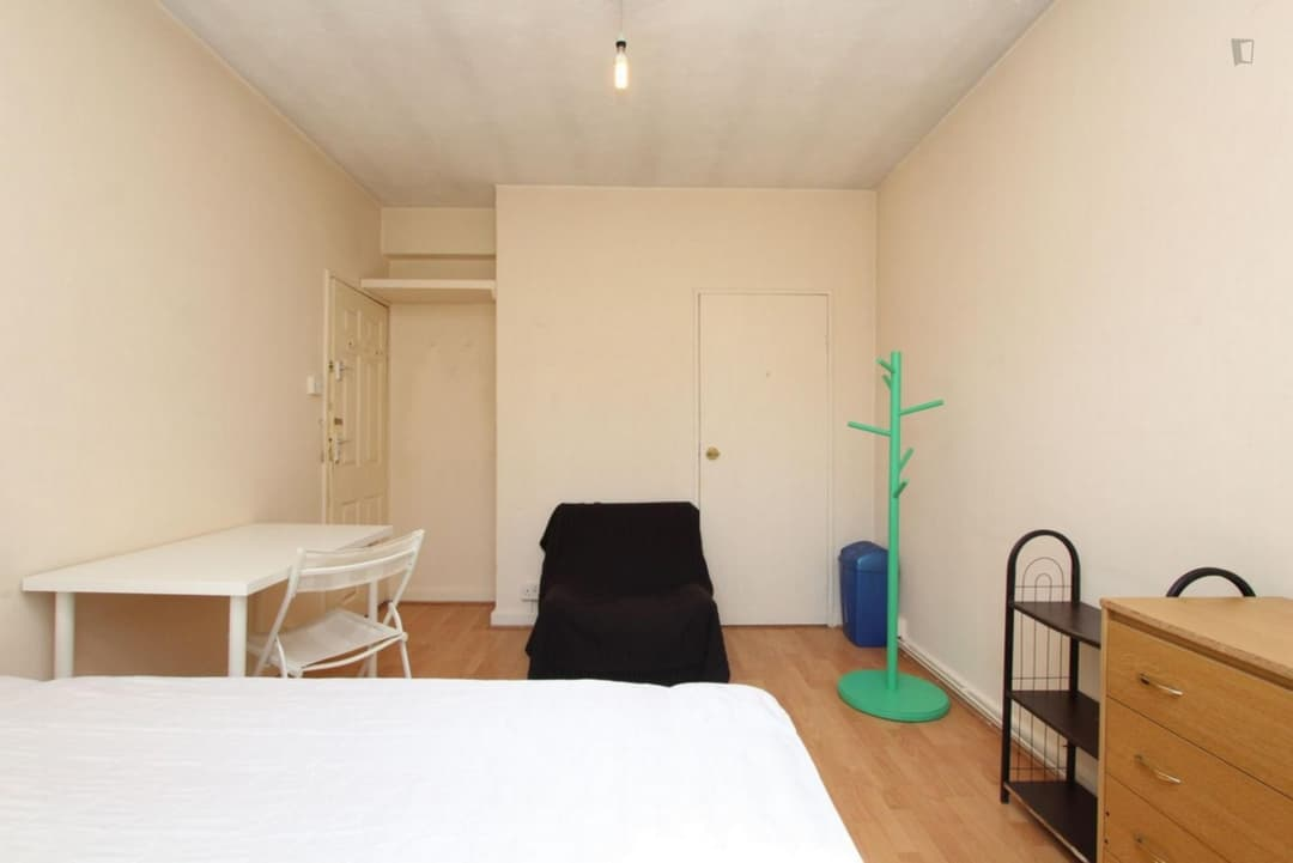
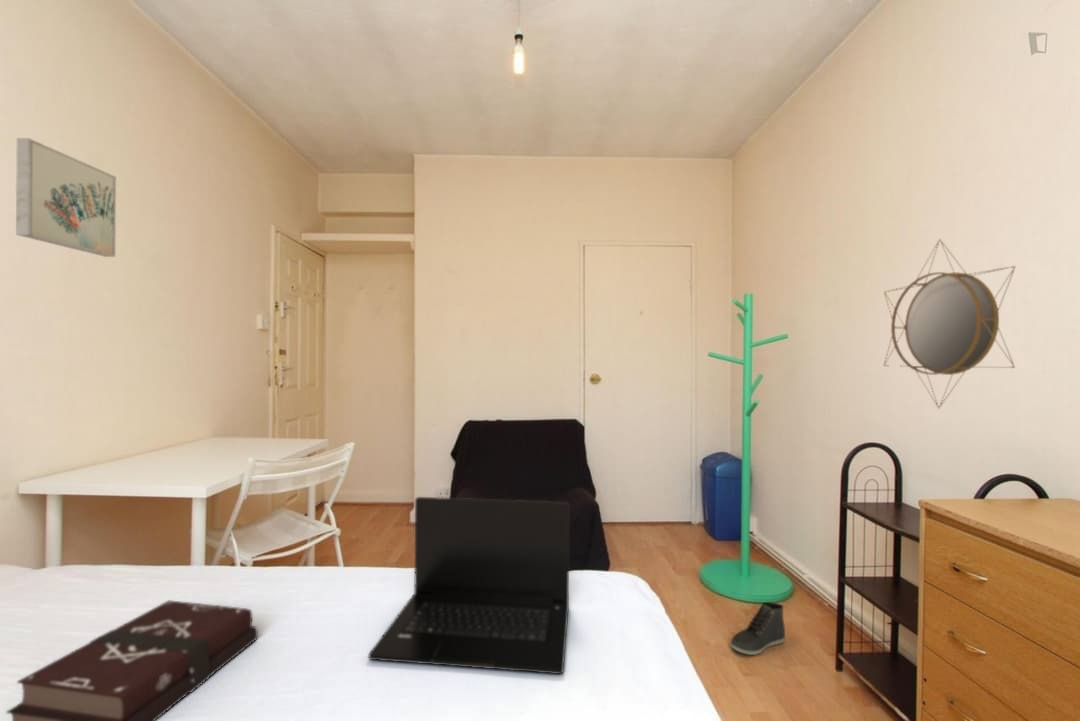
+ wall art [15,137,117,258]
+ laptop [368,496,570,675]
+ home mirror [883,238,1016,410]
+ hardback book [5,599,259,721]
+ sneaker [729,601,786,656]
